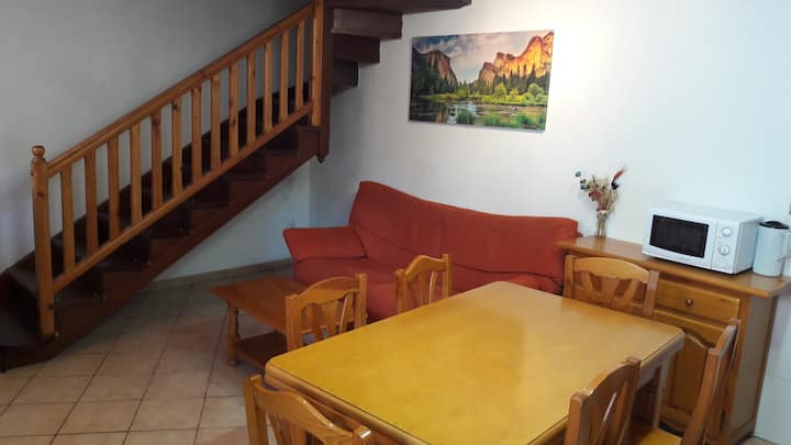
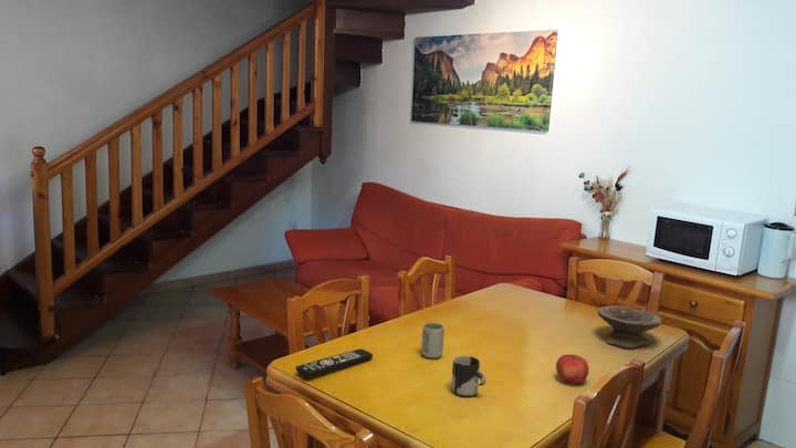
+ bowl [596,305,663,350]
+ fruit [555,353,590,384]
+ remote control [295,347,374,379]
+ cup [450,355,488,398]
+ cup [420,321,446,360]
